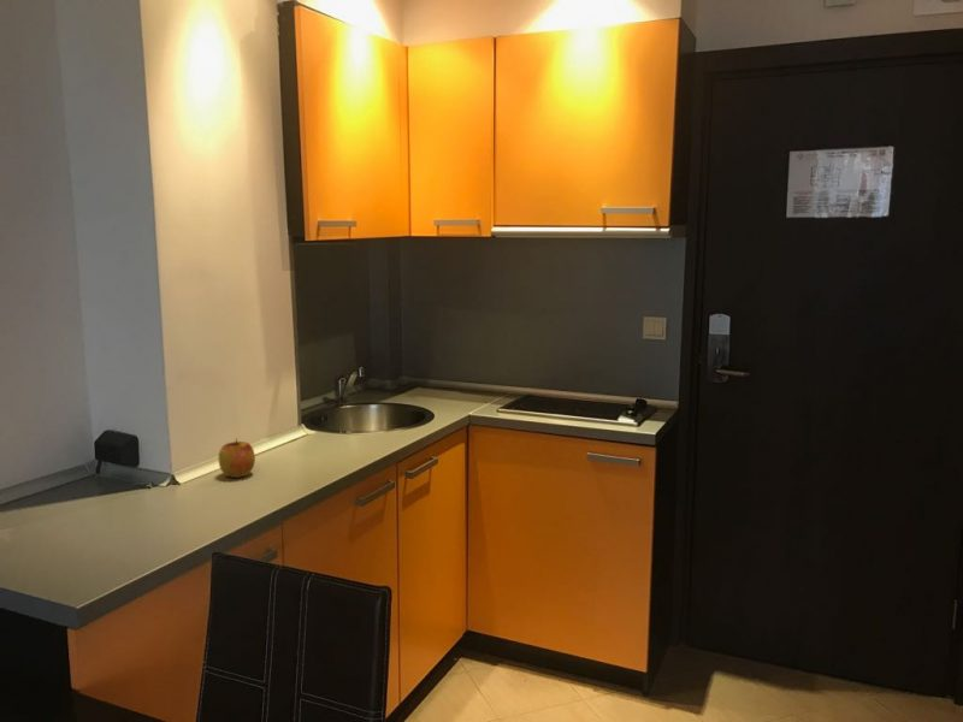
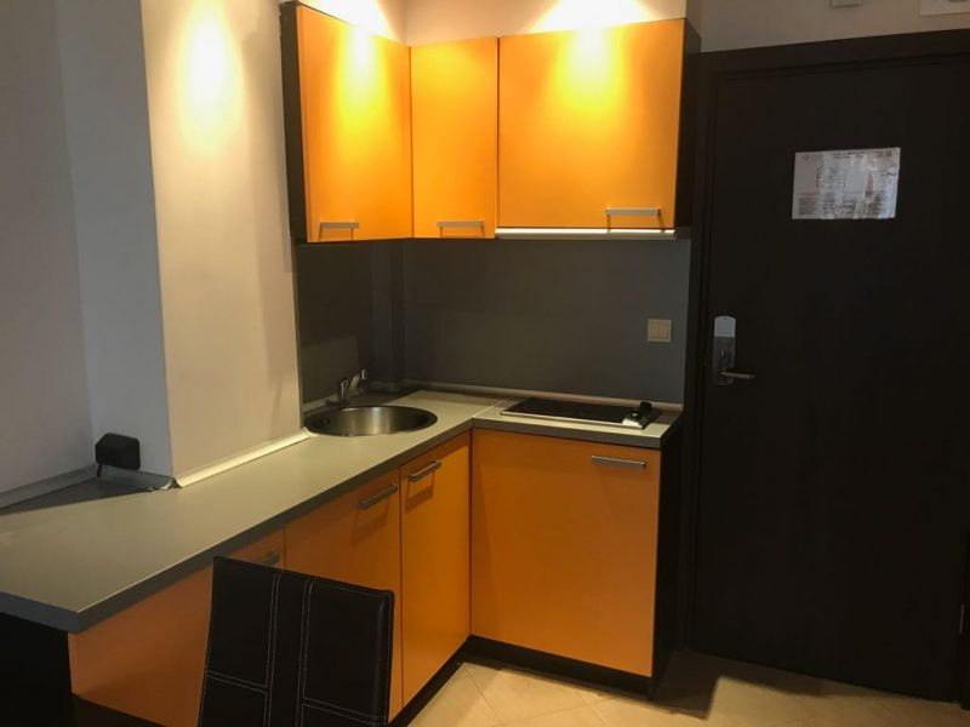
- apple [218,437,256,479]
